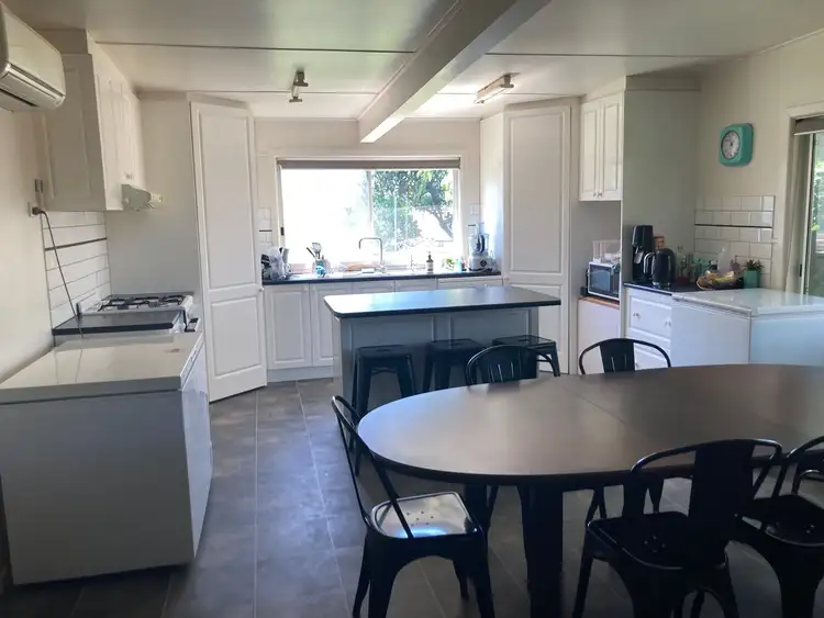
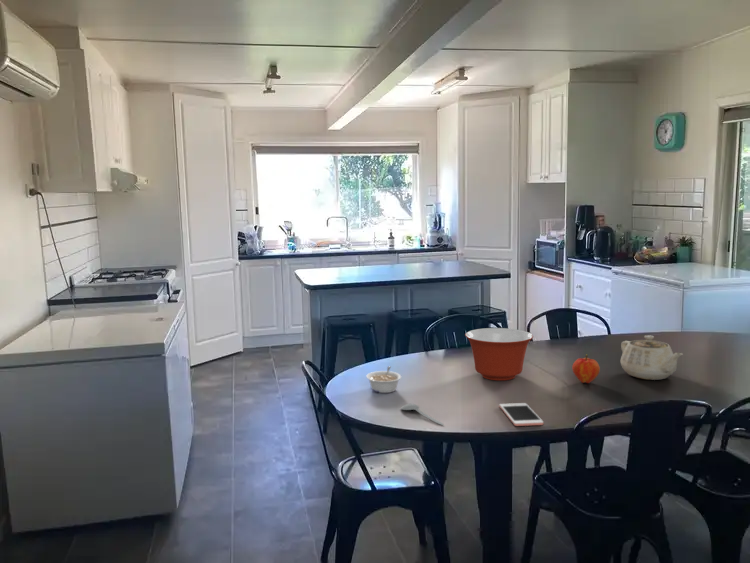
+ mixing bowl [464,327,534,381]
+ spoon [400,403,444,426]
+ fruit [571,354,601,384]
+ cell phone [498,402,544,427]
+ legume [365,365,402,394]
+ teapot [620,334,684,381]
